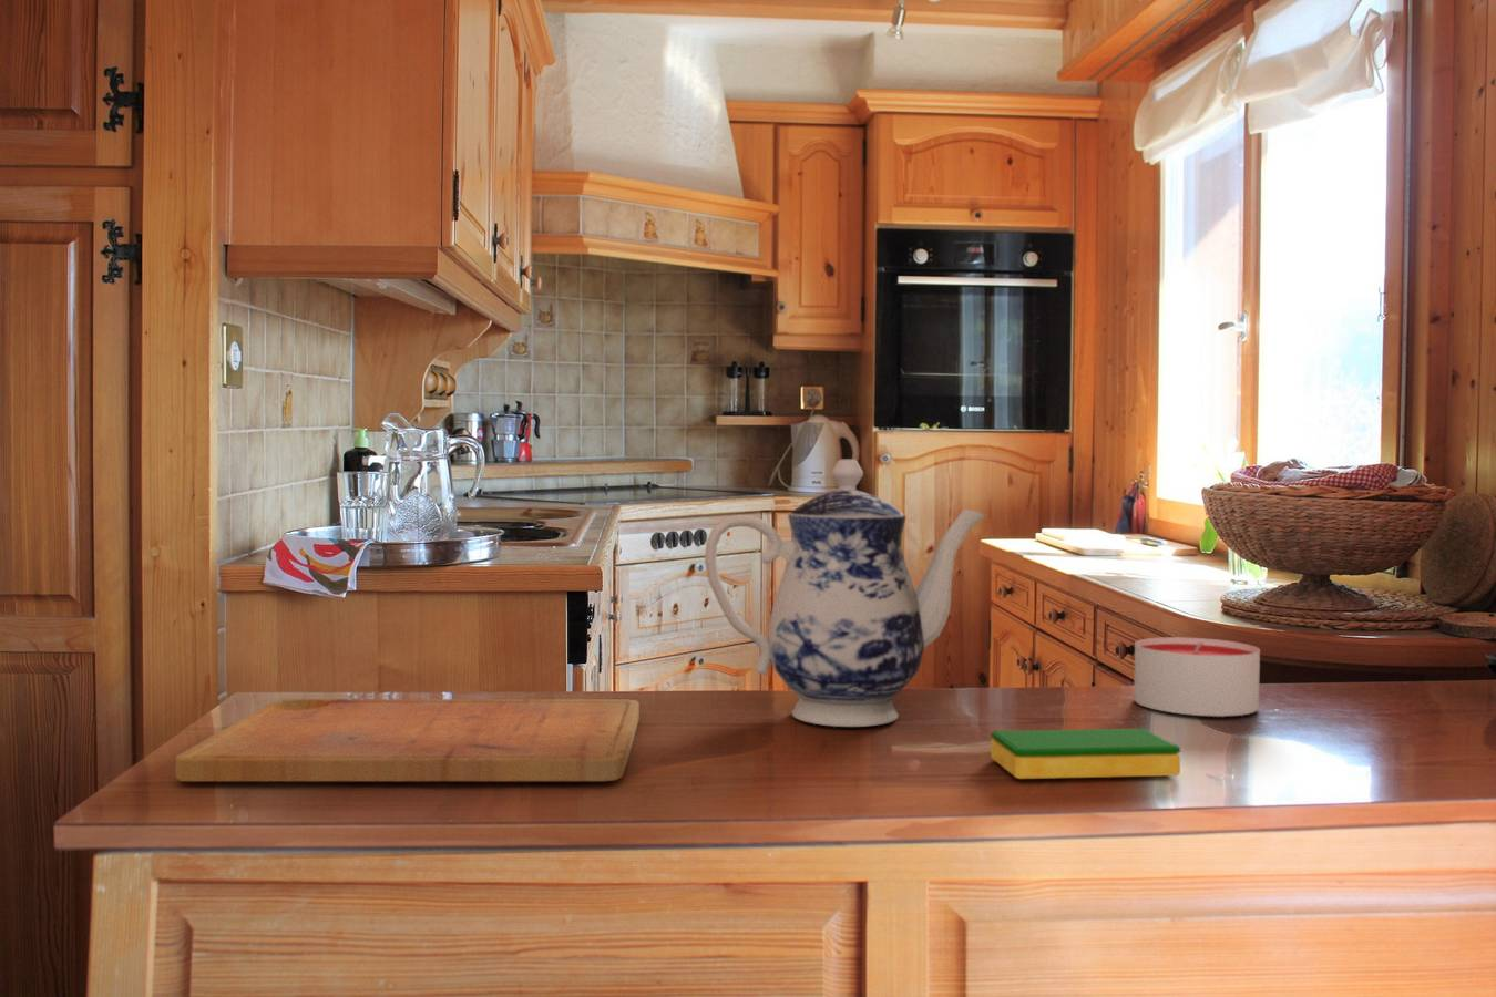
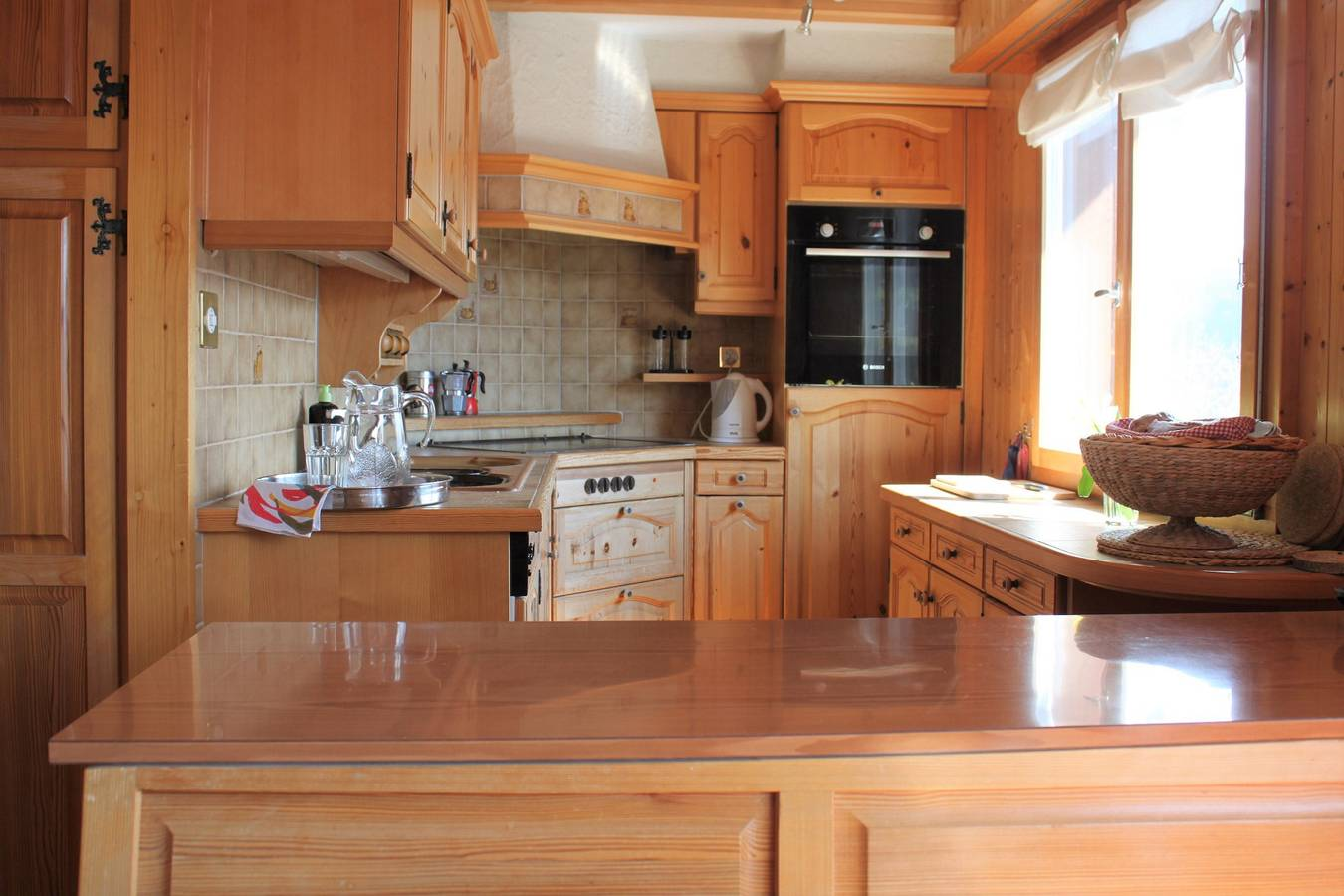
- dish sponge [990,728,1182,780]
- candle [1132,635,1261,718]
- cutting board [174,698,640,782]
- teapot [703,458,986,728]
